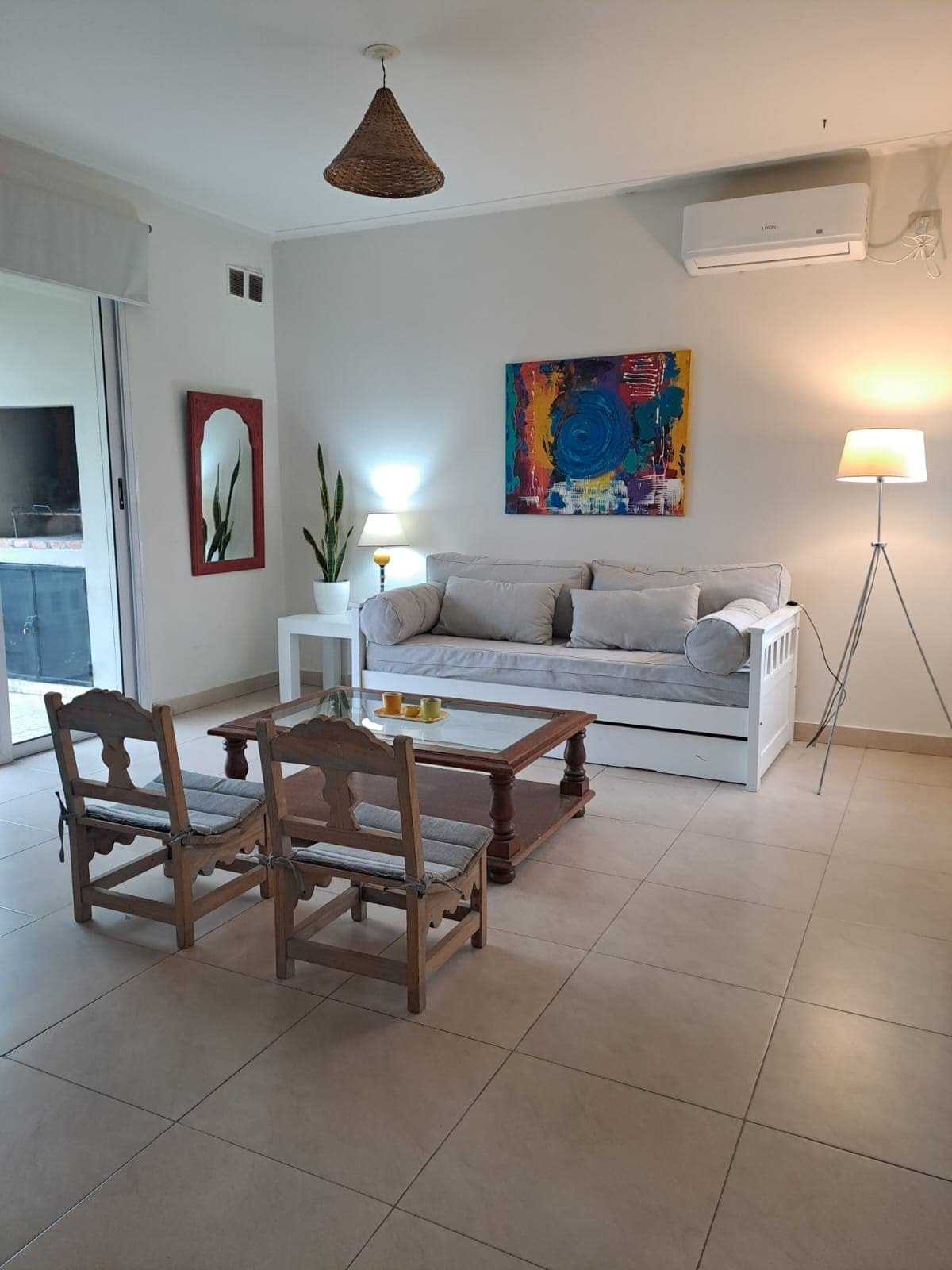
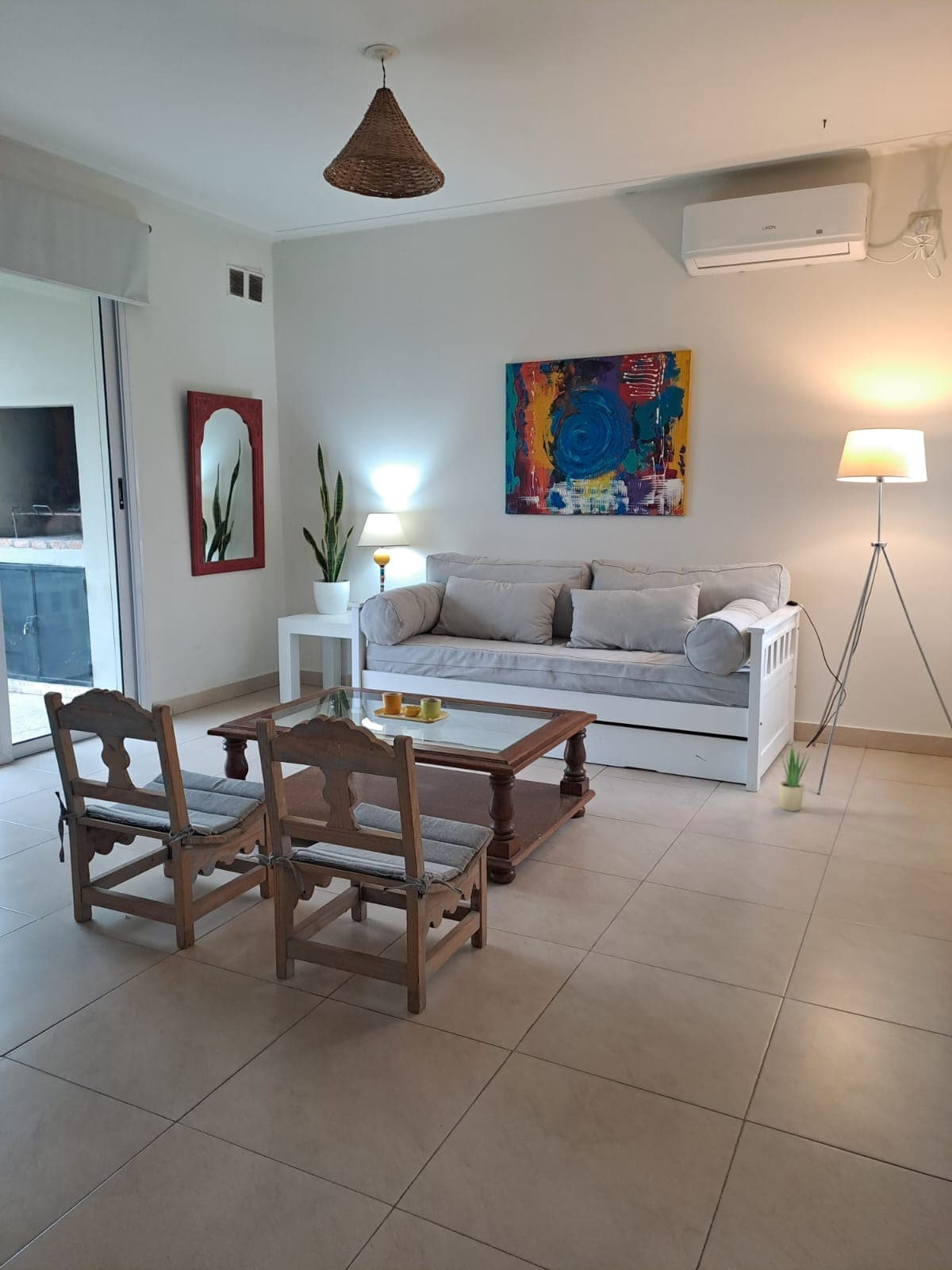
+ potted plant [778,742,812,812]
